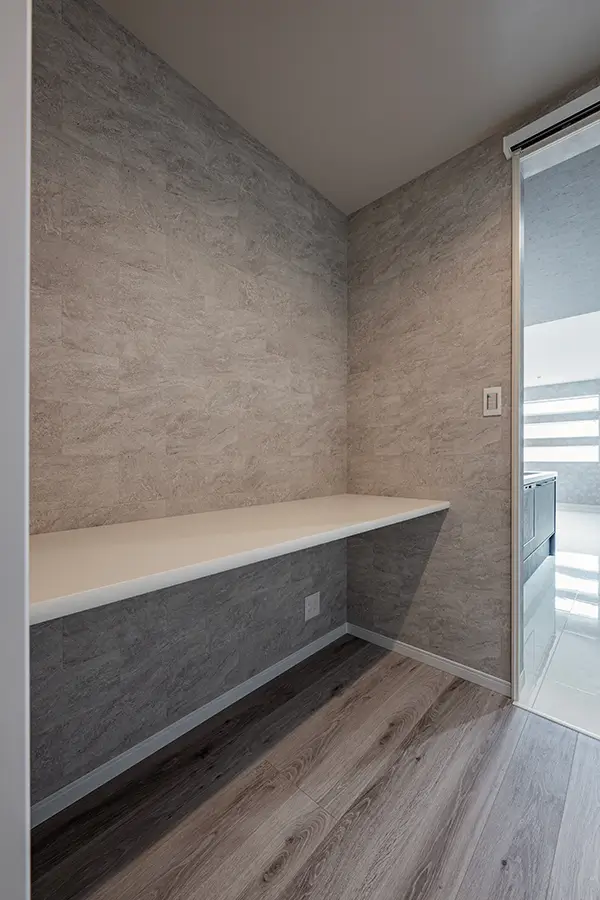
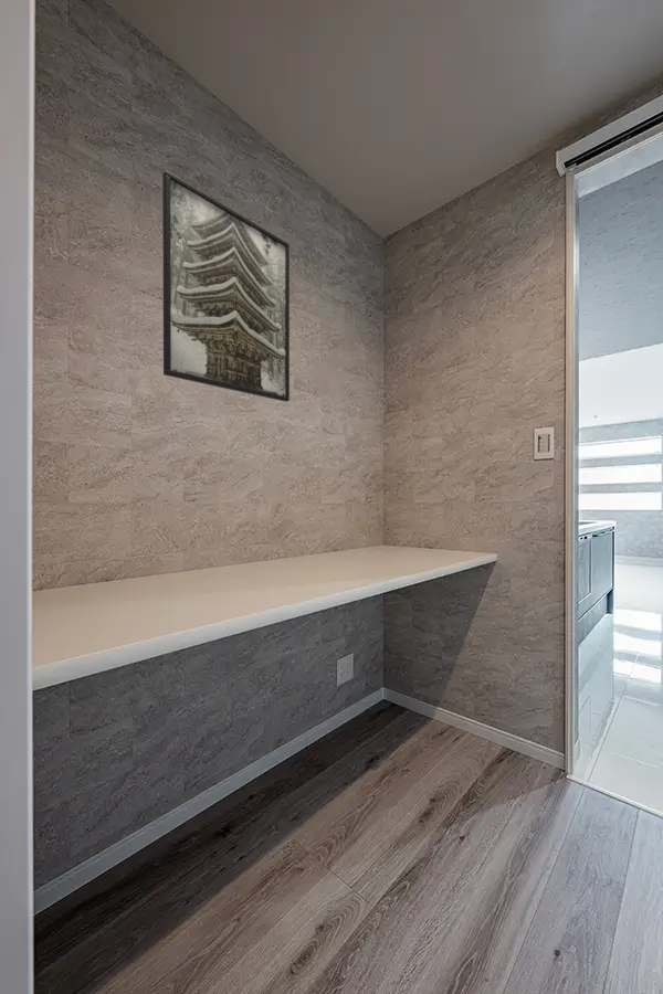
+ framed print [161,170,291,403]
